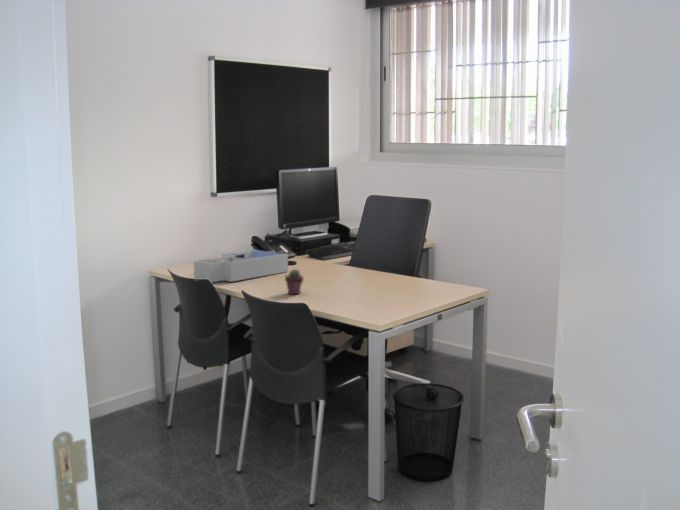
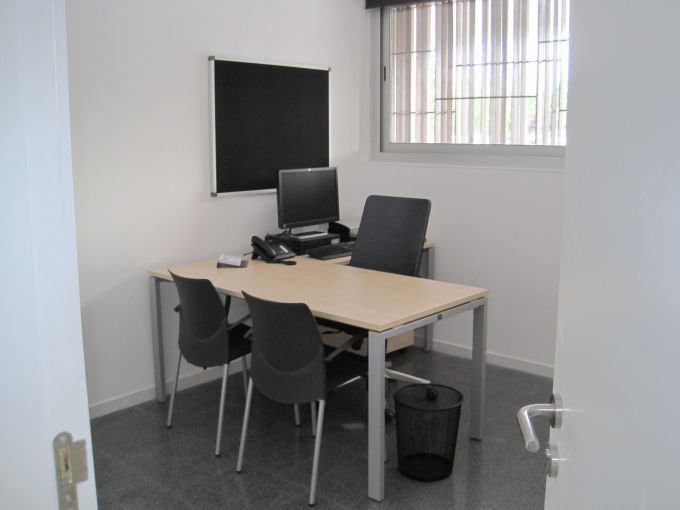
- desk organizer [193,248,289,283]
- potted succulent [284,268,305,295]
